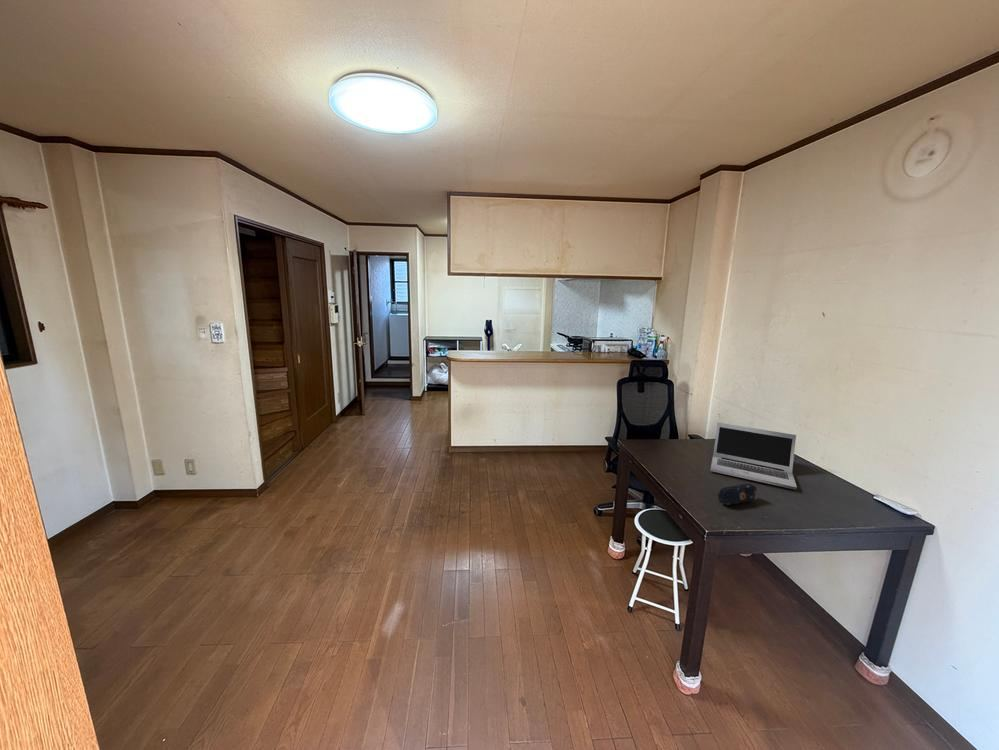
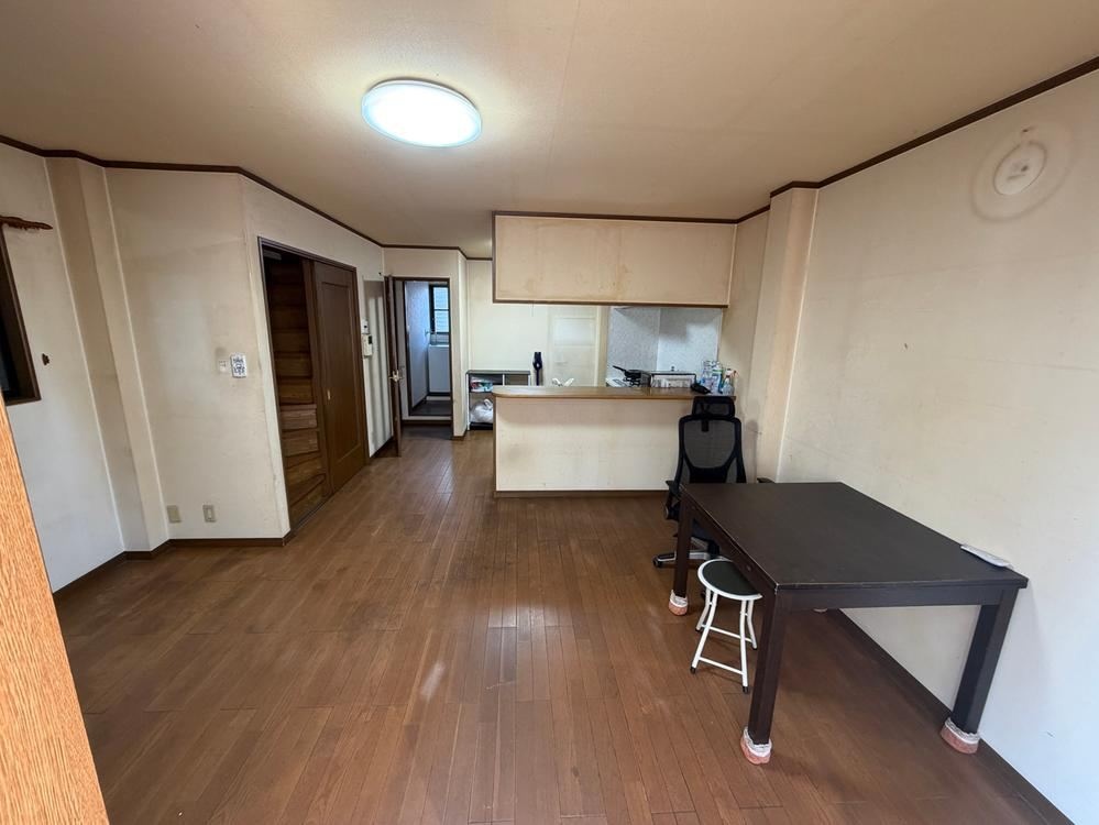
- pencil case [716,482,757,506]
- laptop [710,422,798,491]
